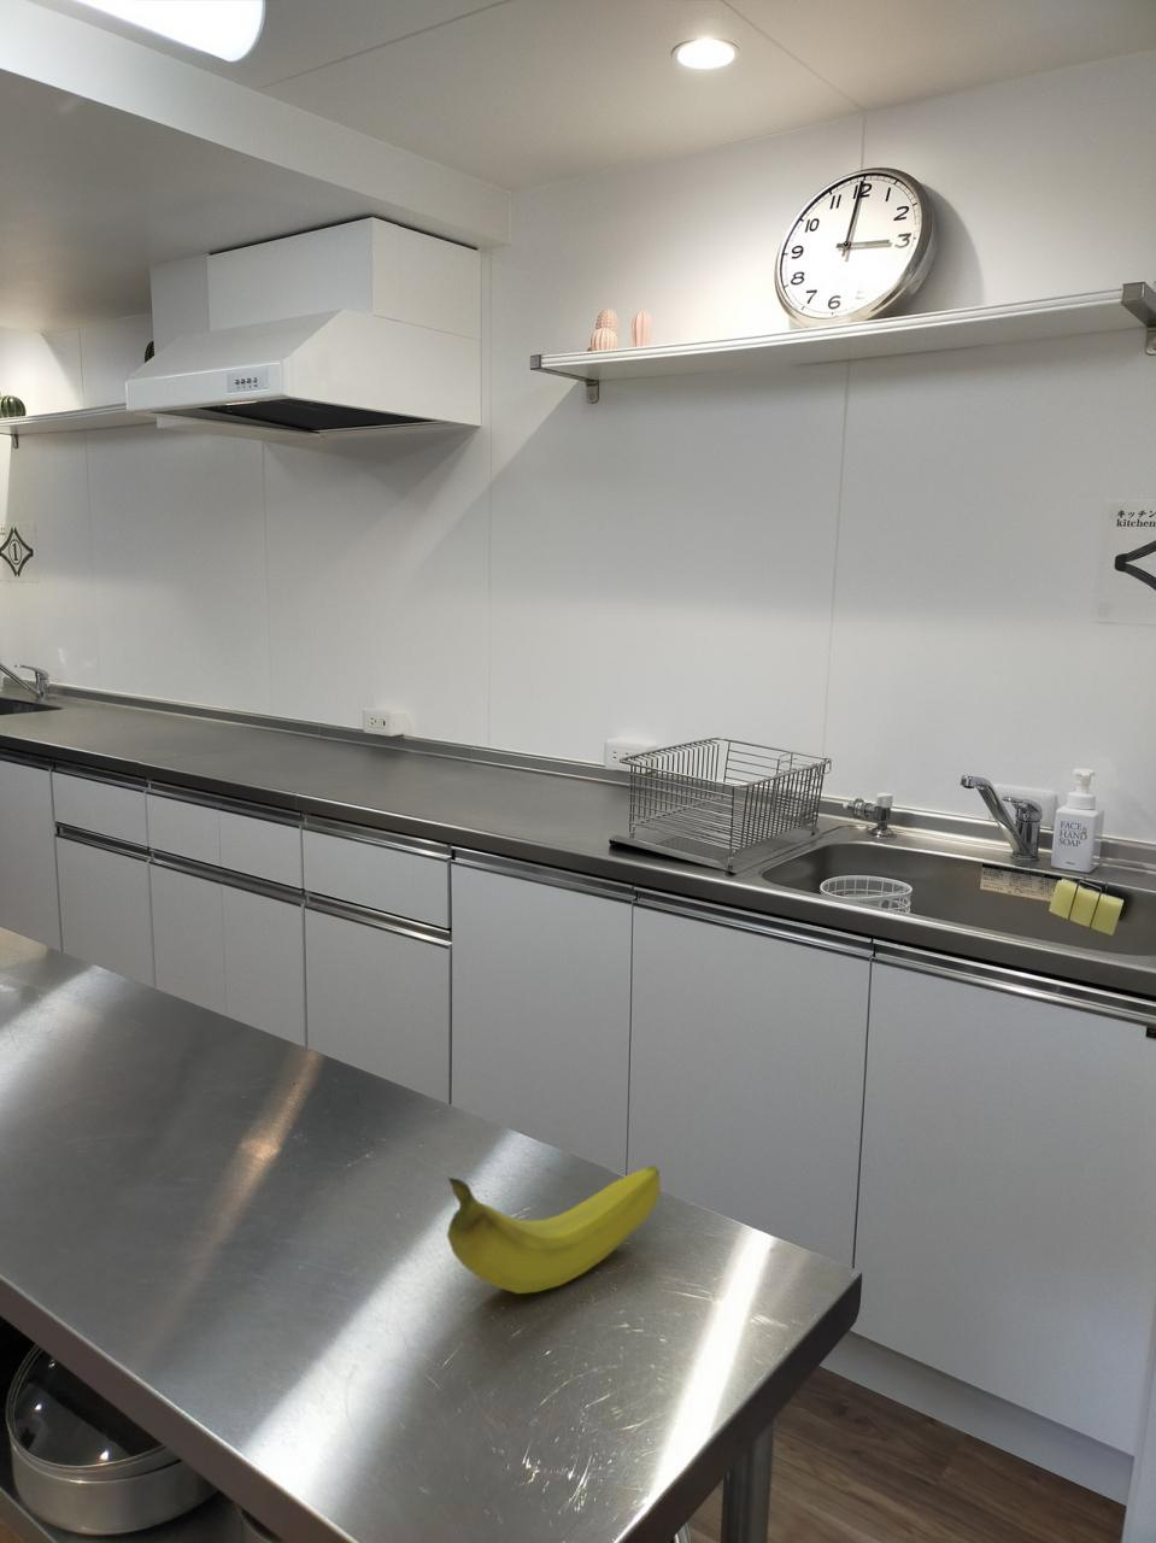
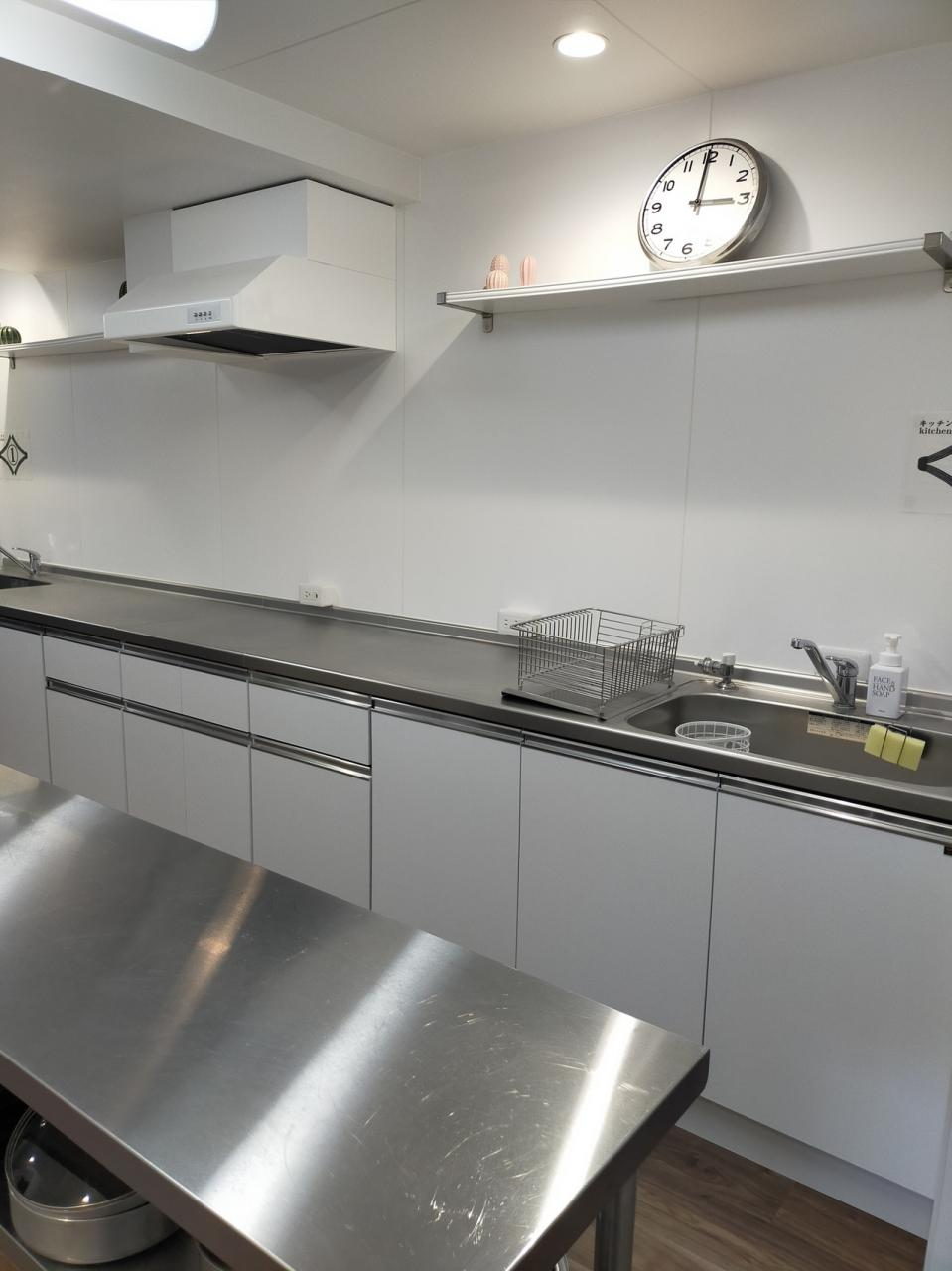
- fruit [446,1164,662,1294]
